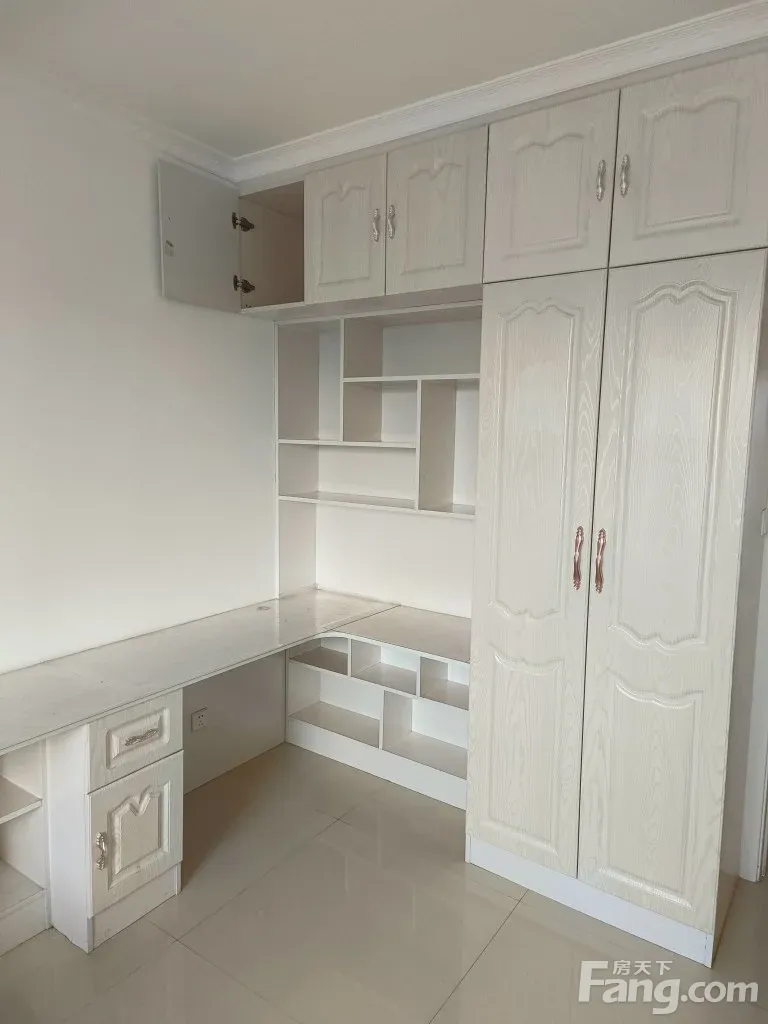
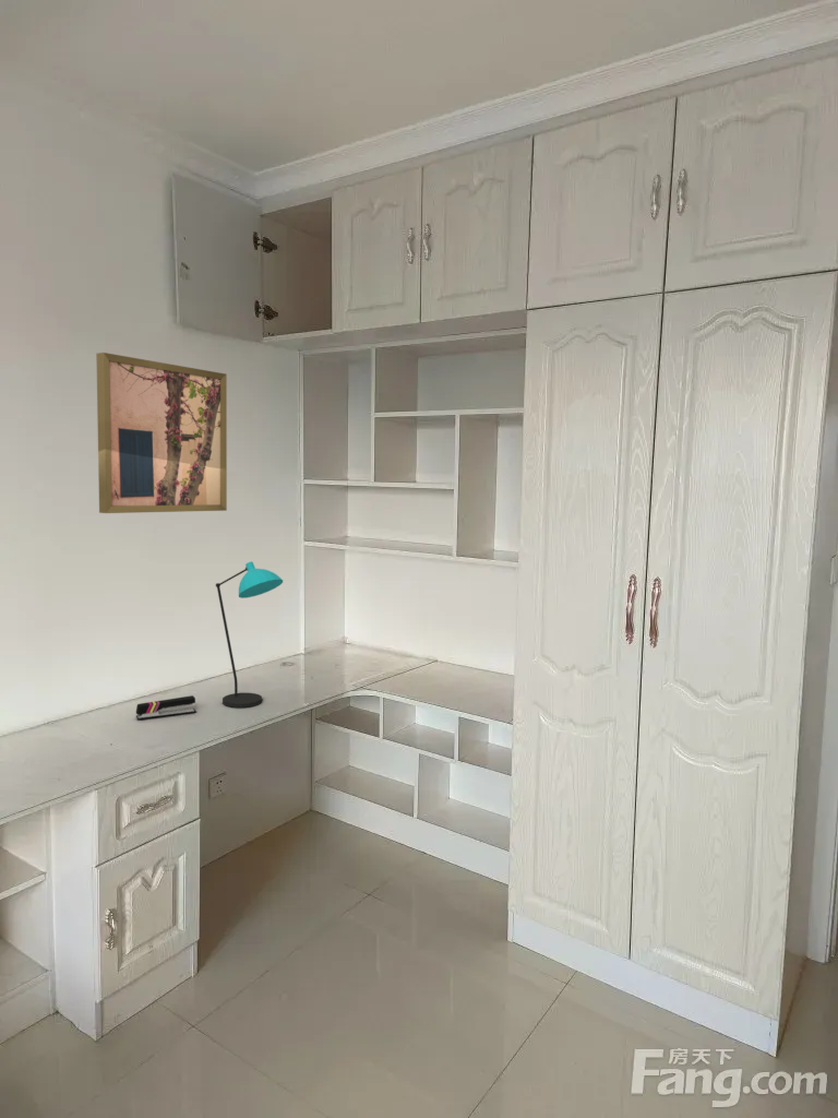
+ desk lamp [215,560,284,709]
+ stapler [135,694,197,721]
+ wall art [95,352,228,514]
